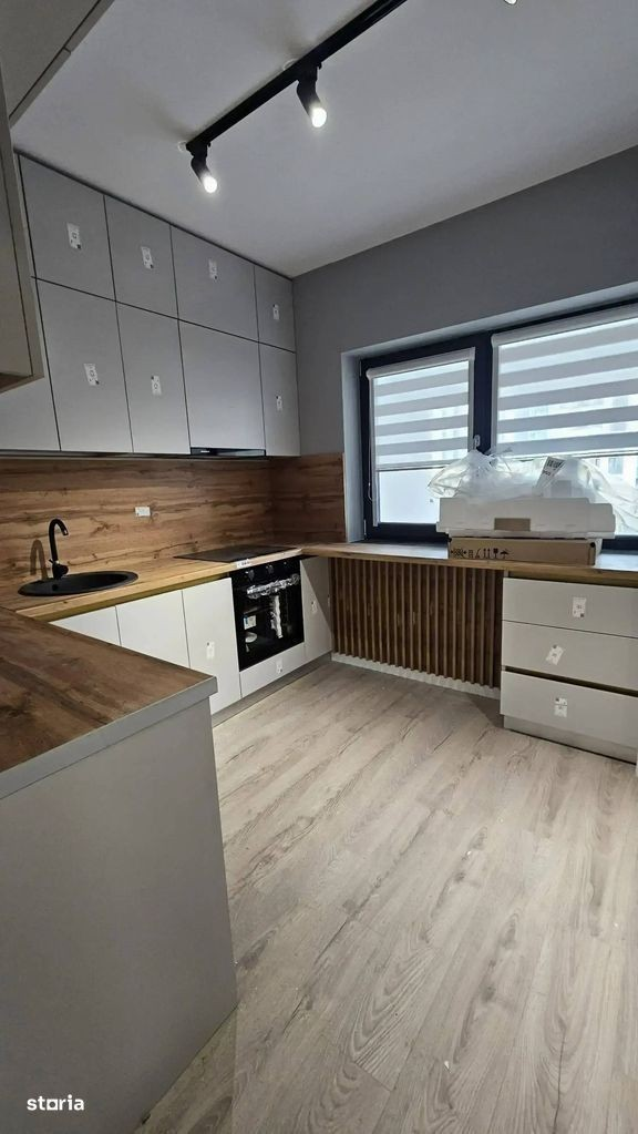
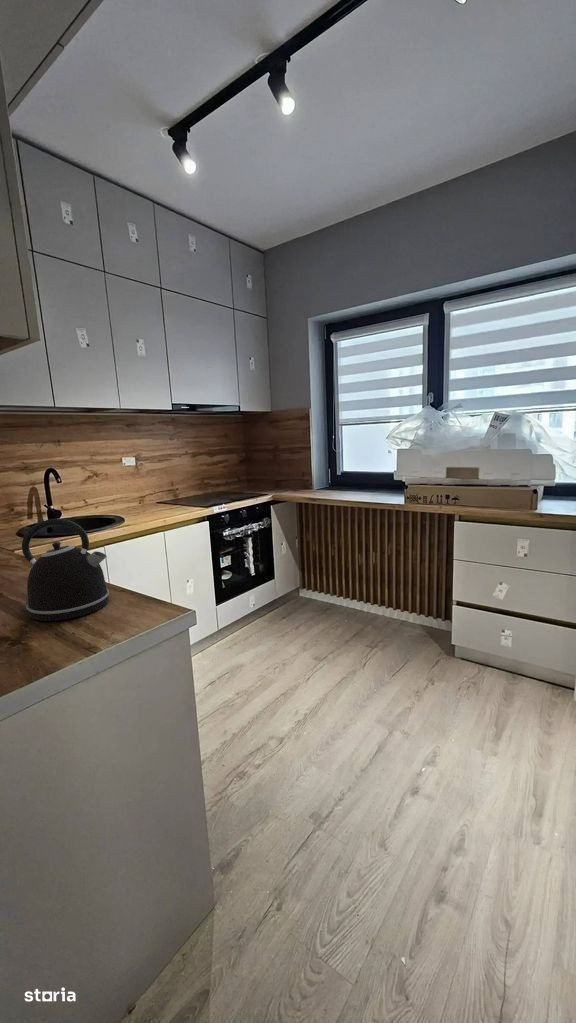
+ kettle [21,518,110,622]
